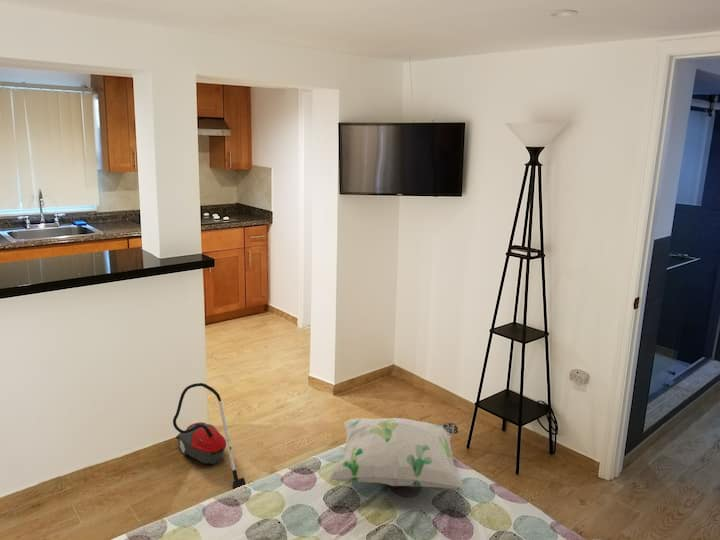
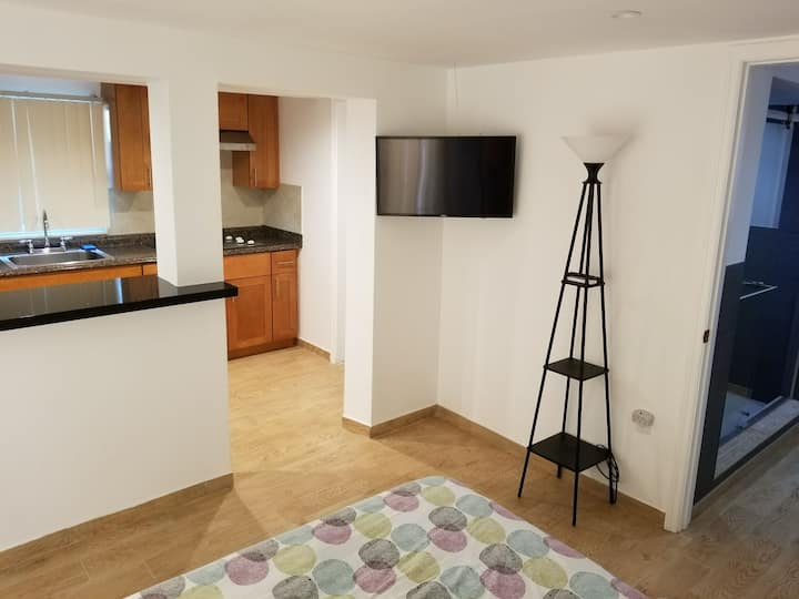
- vacuum cleaner [172,382,253,490]
- decorative pillow [328,417,467,489]
